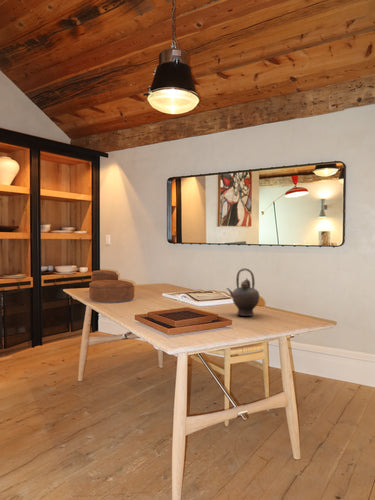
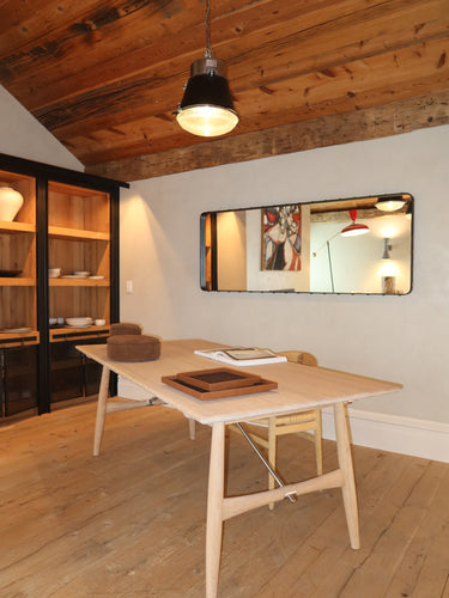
- teapot [225,267,260,317]
